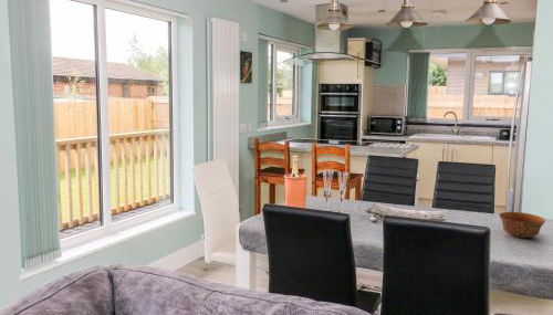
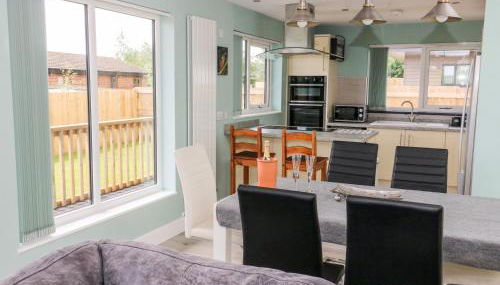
- bowl [498,211,546,239]
